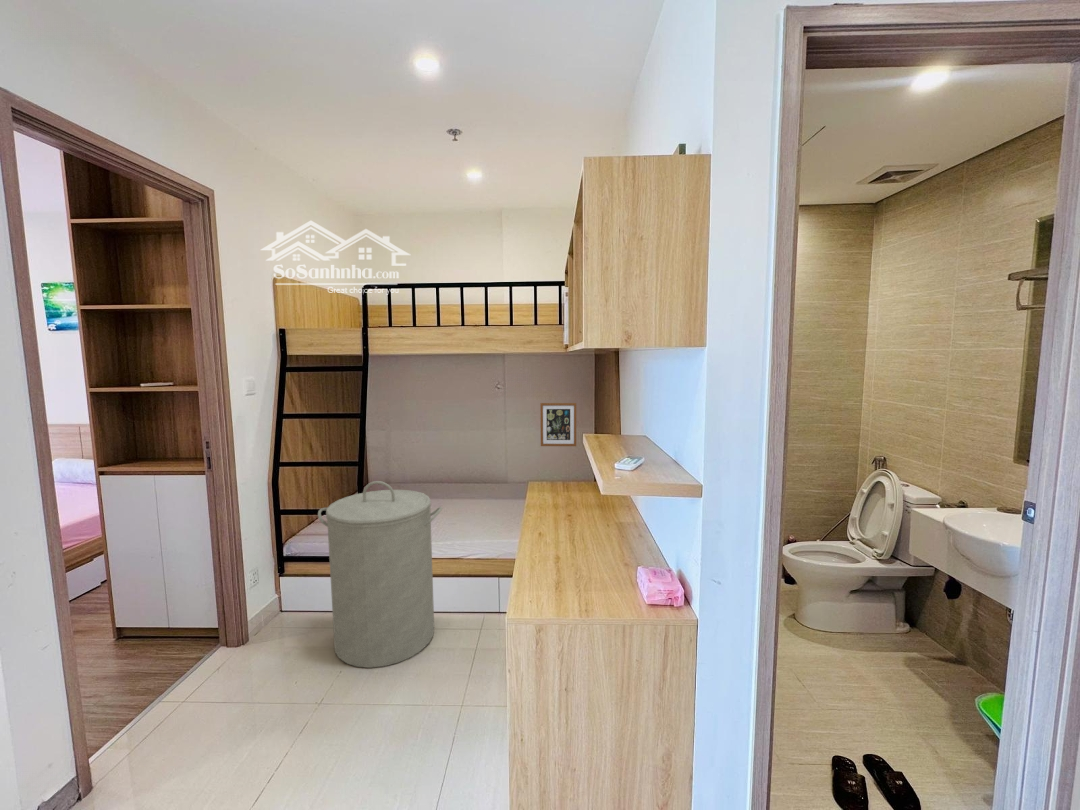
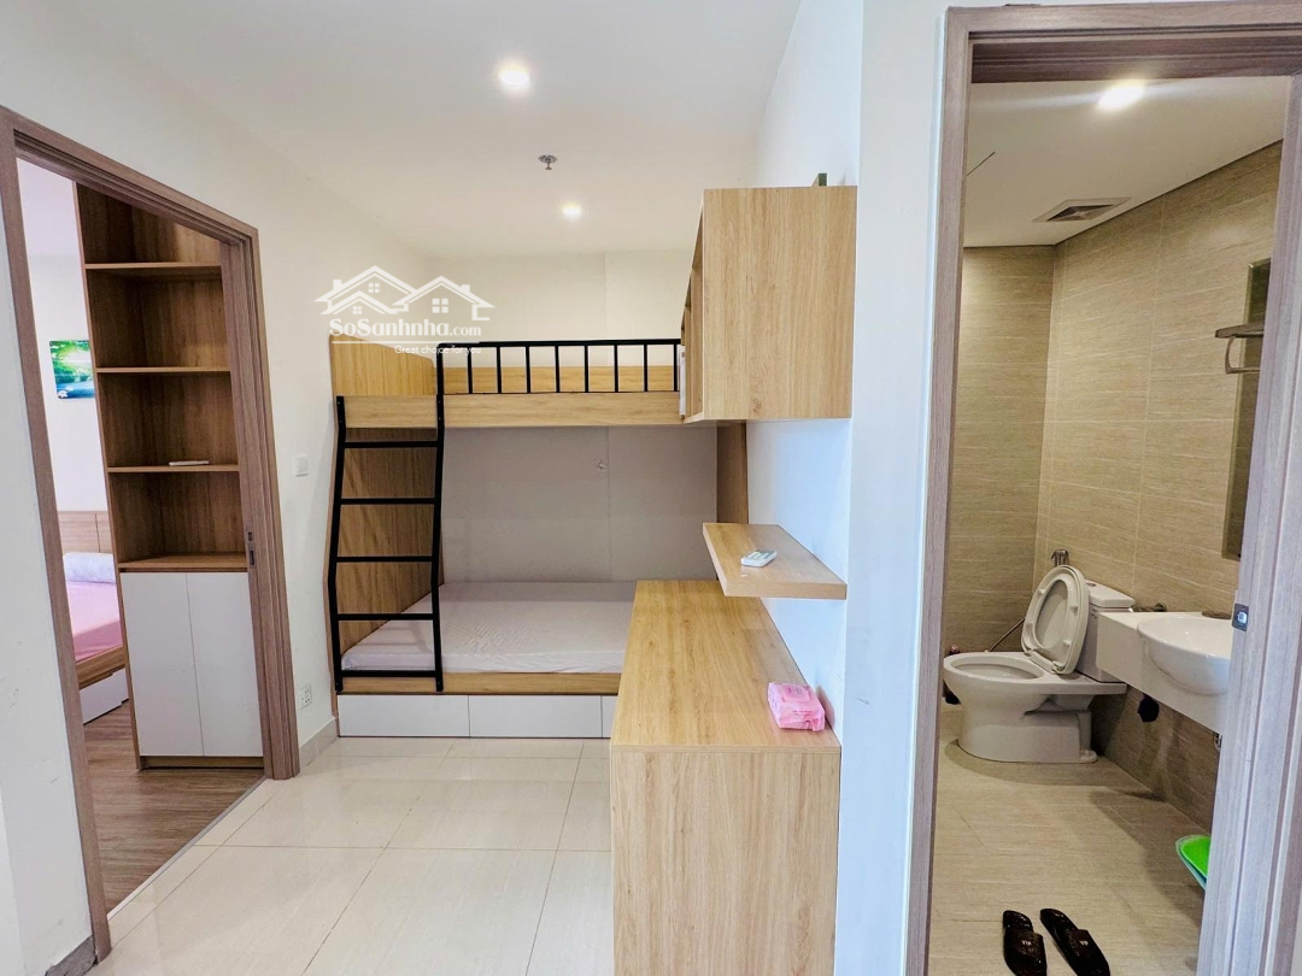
- wall art [539,402,577,447]
- laundry hamper [317,480,443,669]
